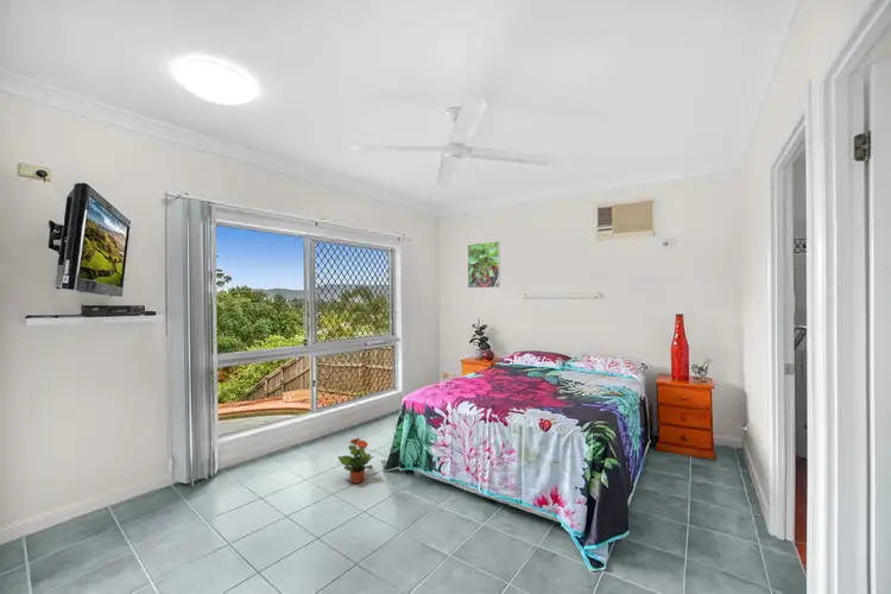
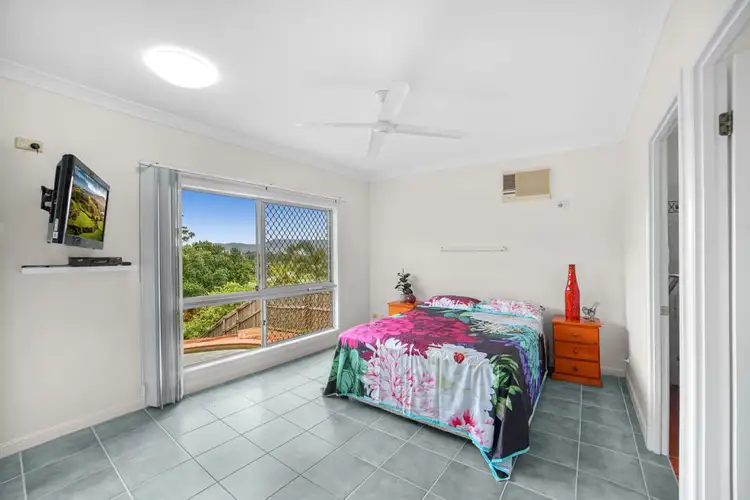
- potted plant [337,437,375,485]
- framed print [467,240,501,289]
